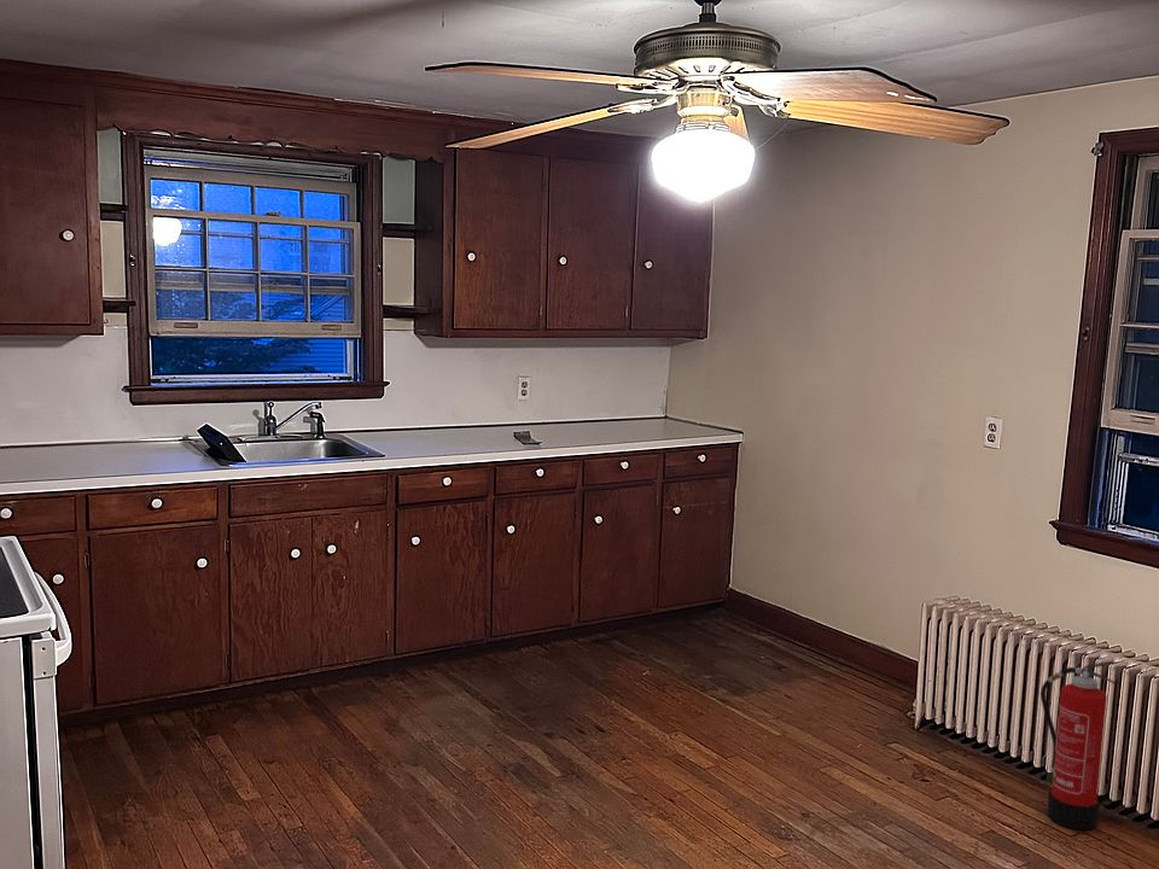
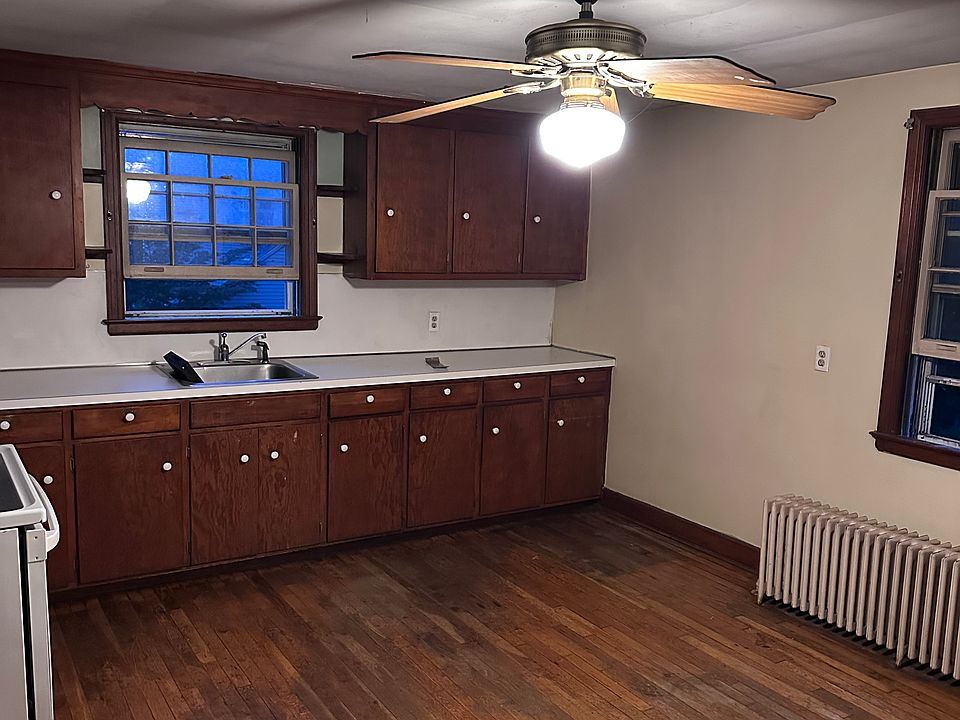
- fire extinguisher [1039,660,1117,832]
